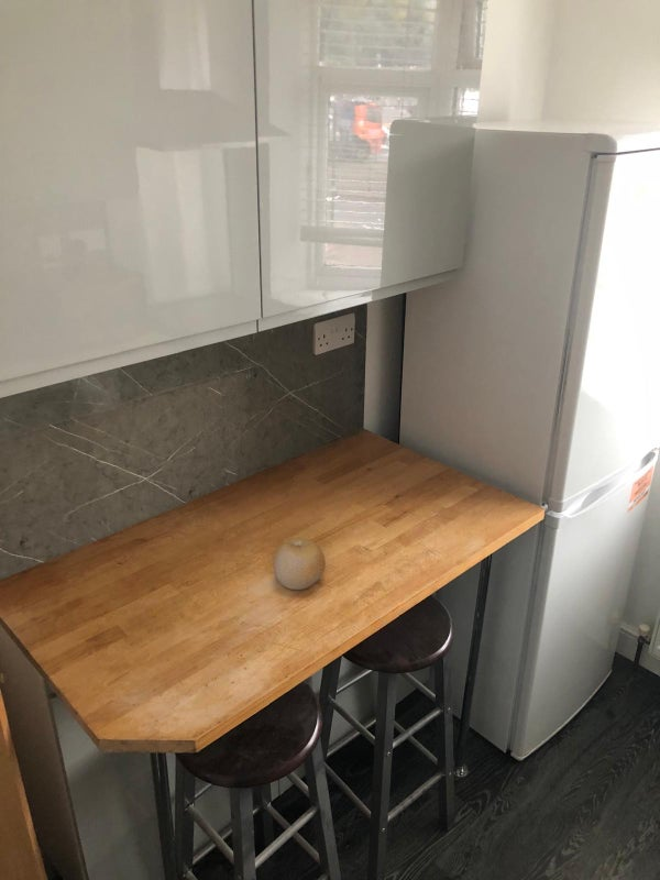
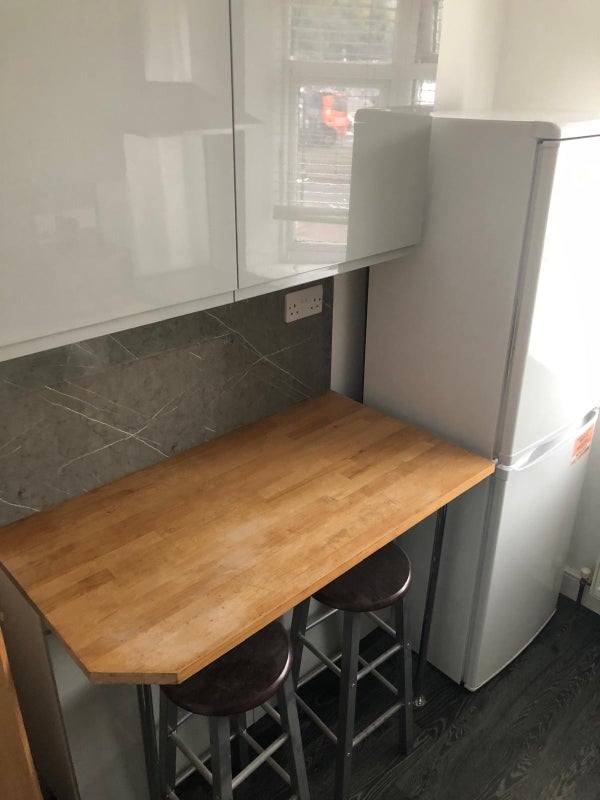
- fruit [273,537,327,591]
